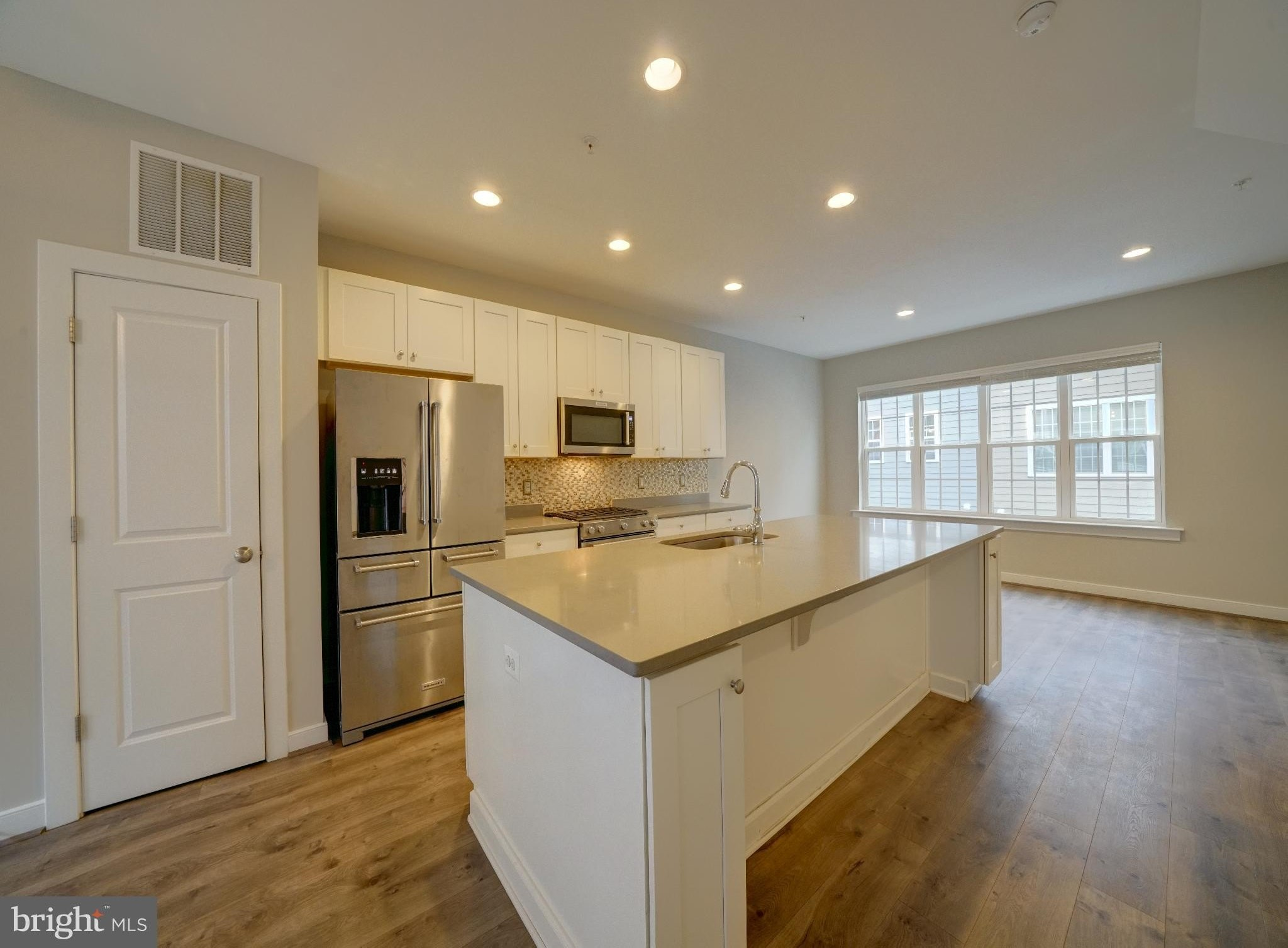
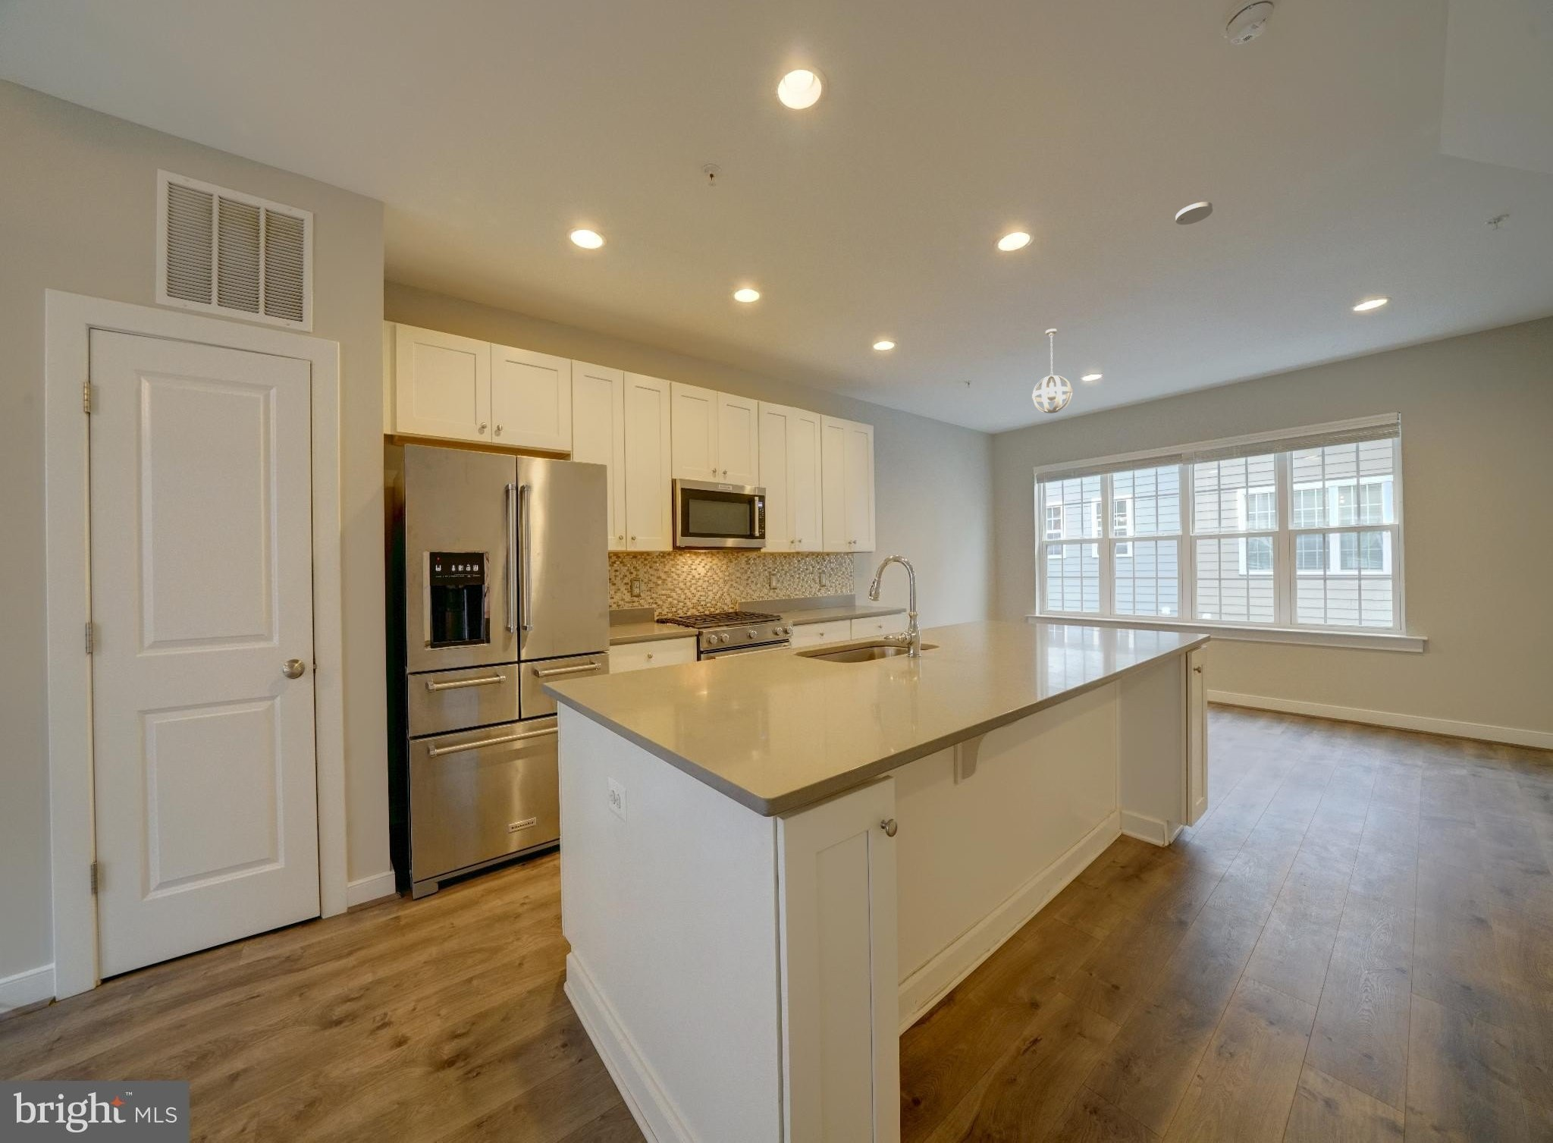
+ pendant light [1031,328,1073,414]
+ smoke detector [1176,201,1213,225]
